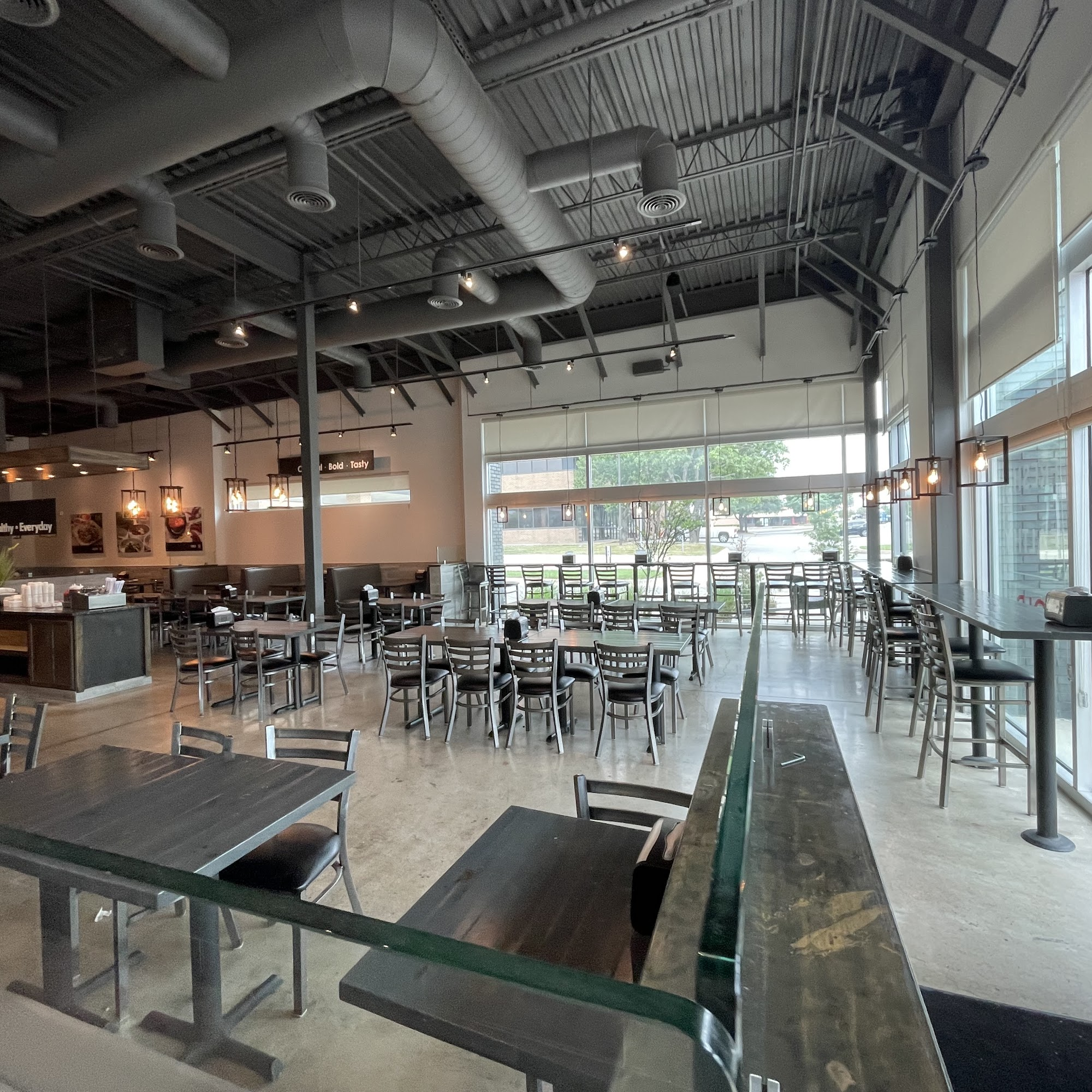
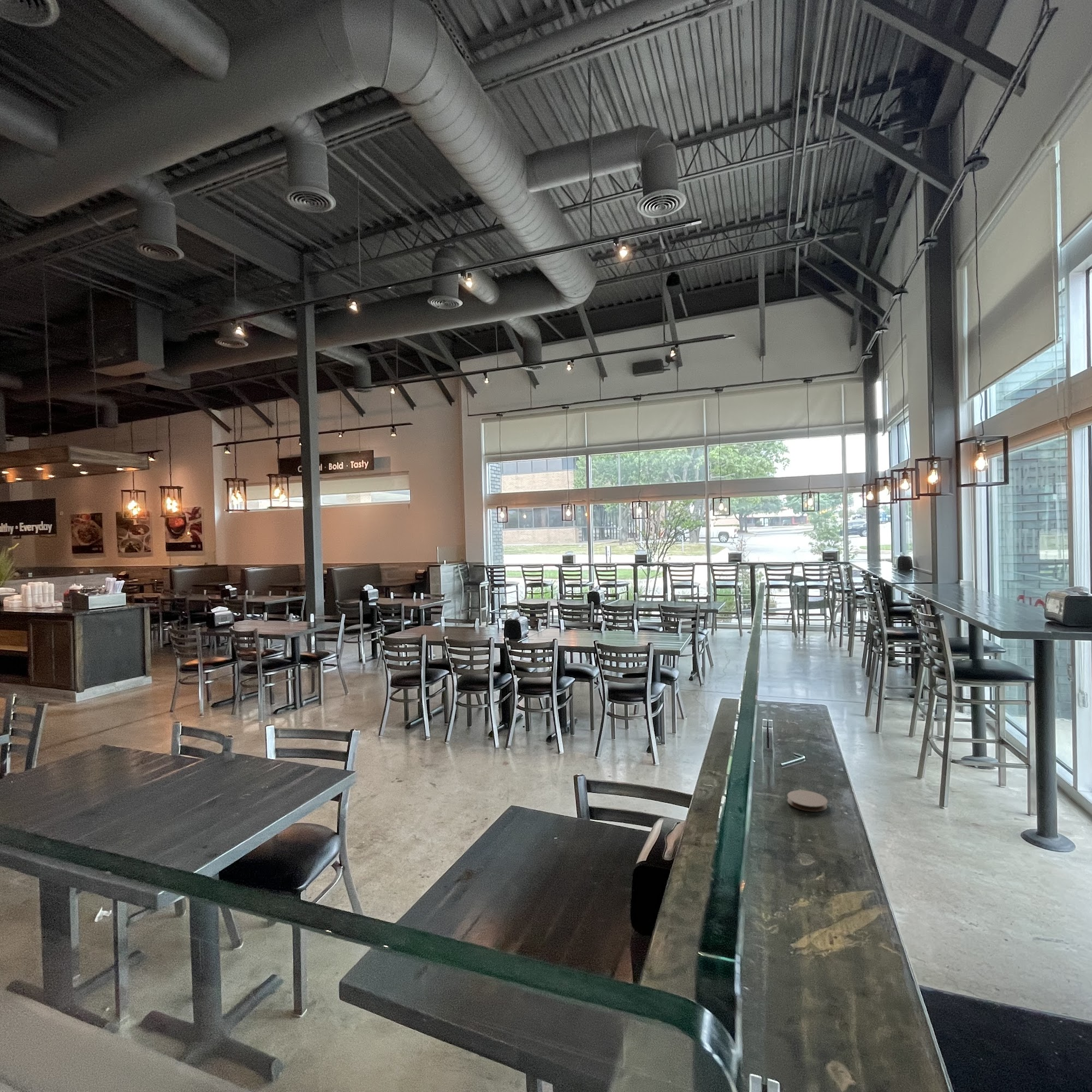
+ coaster [787,790,828,812]
